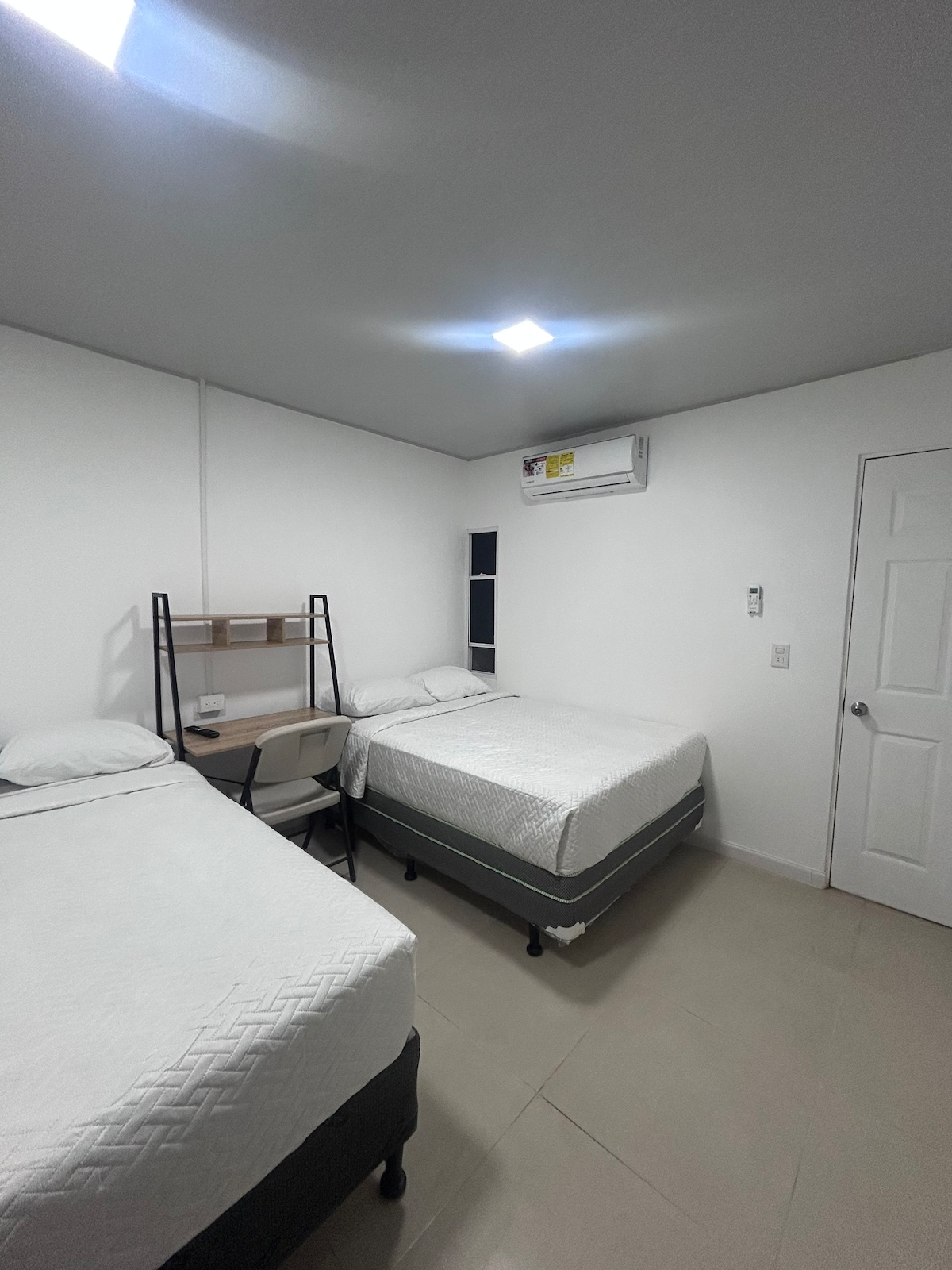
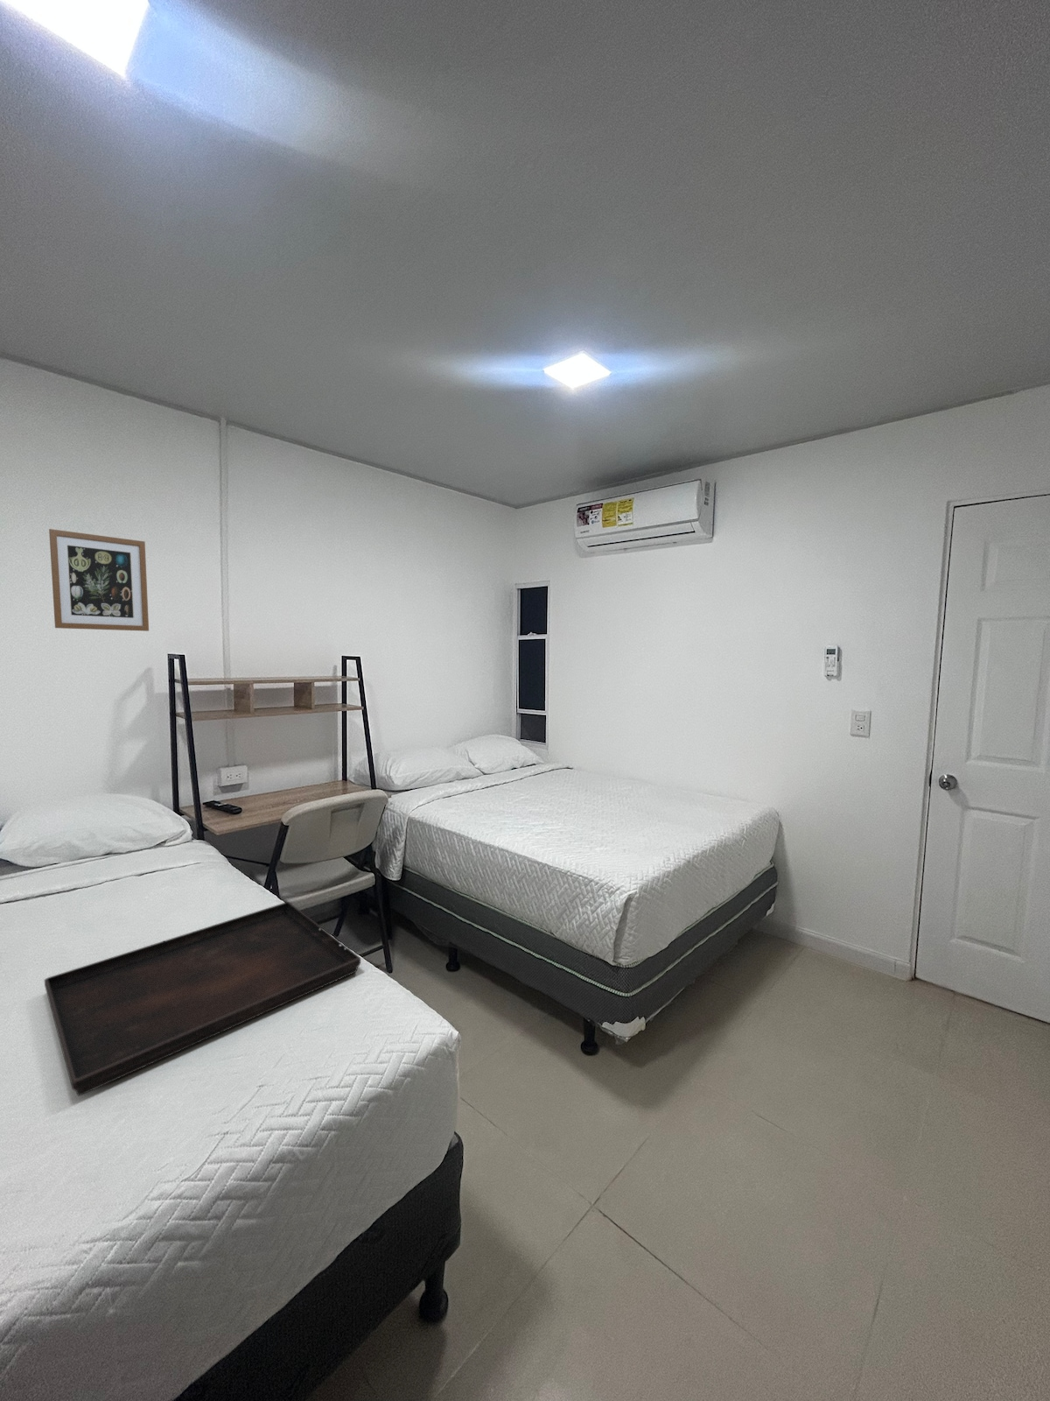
+ wall art [49,528,150,632]
+ serving tray [44,901,362,1098]
